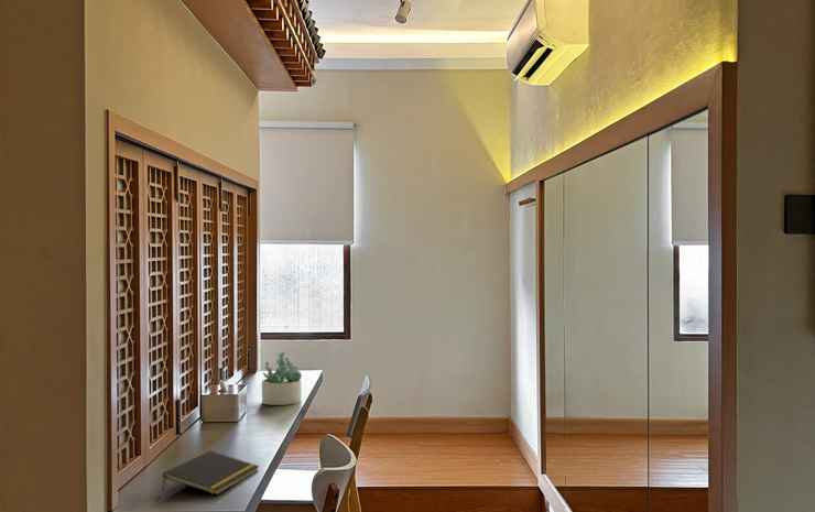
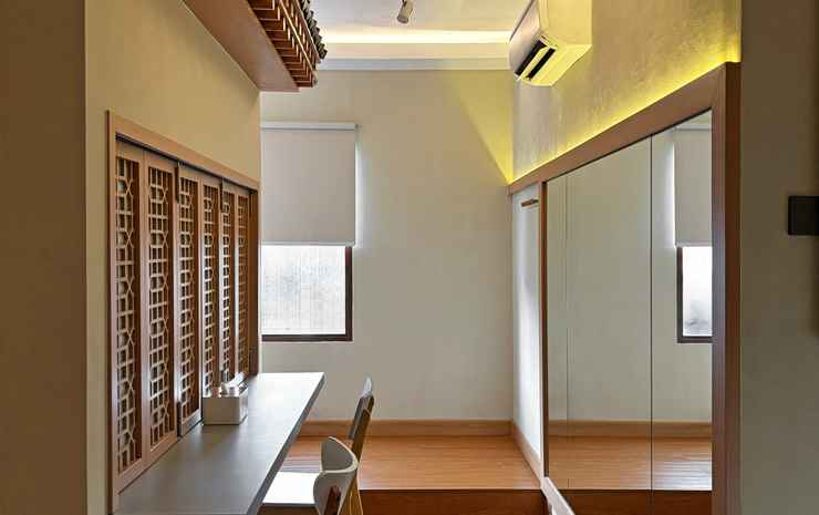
- notepad [161,449,261,495]
- succulent plant [261,351,303,406]
